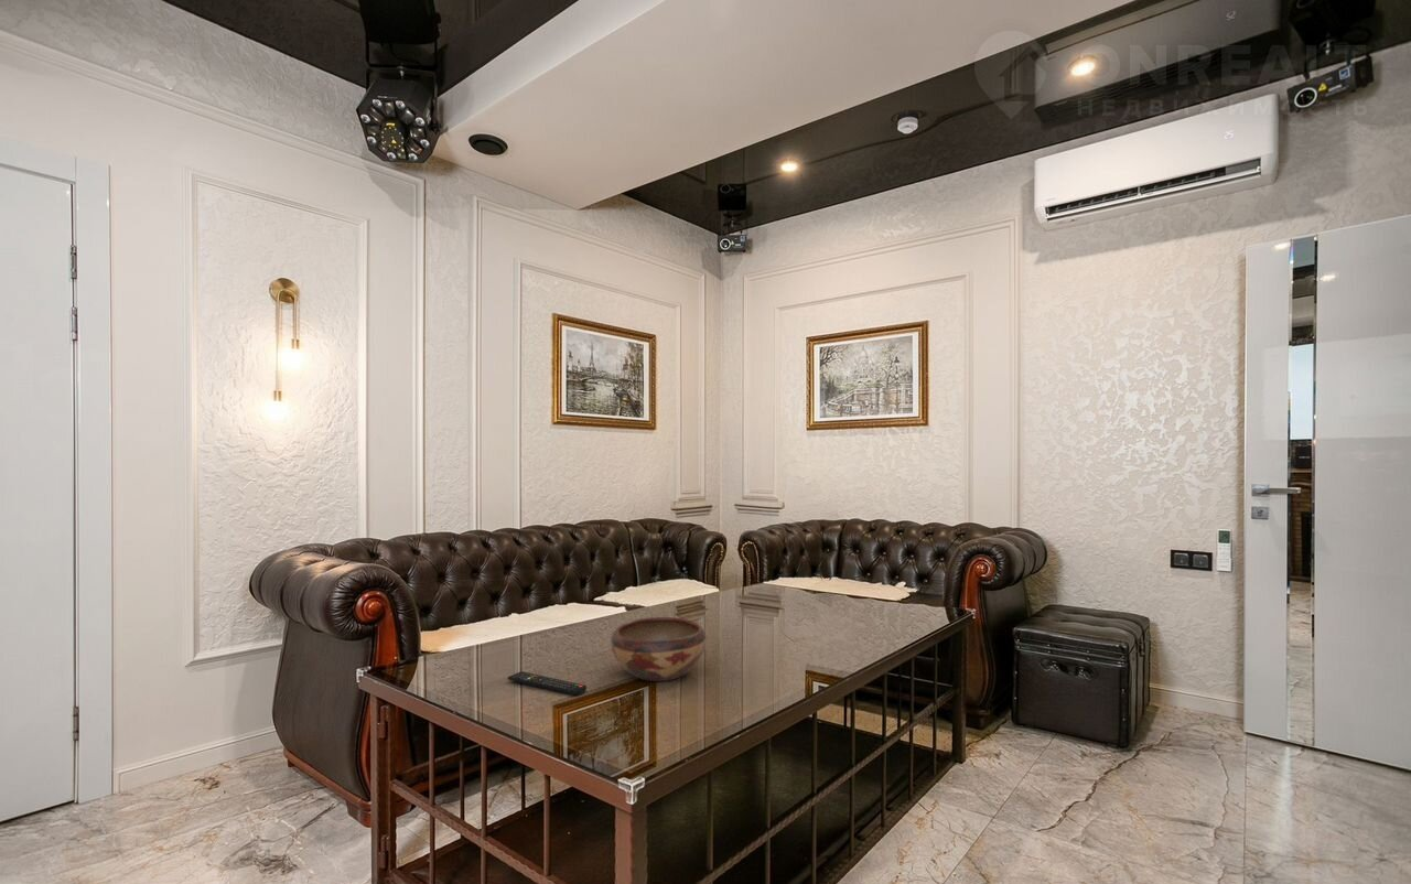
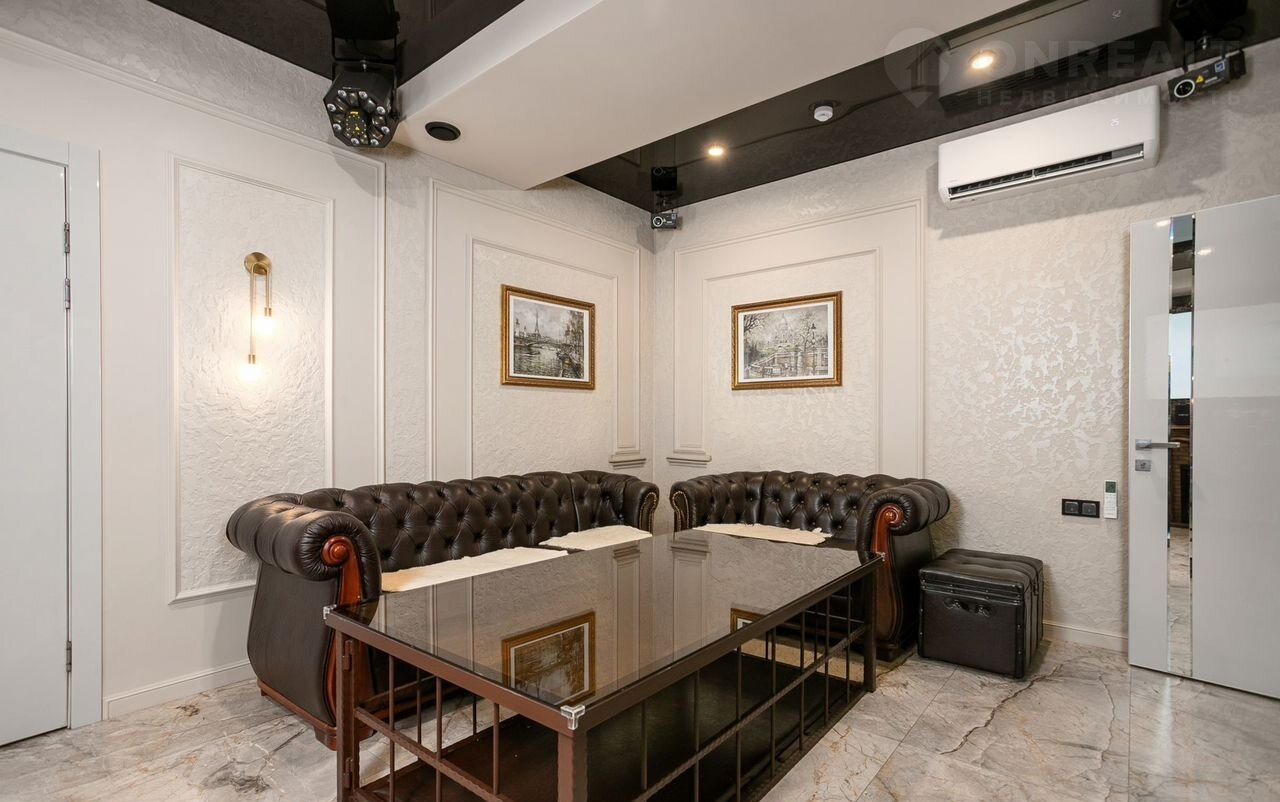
- decorative bowl [610,616,708,682]
- remote control [507,670,588,697]
